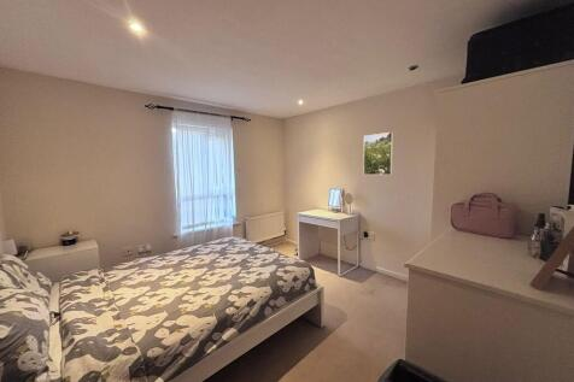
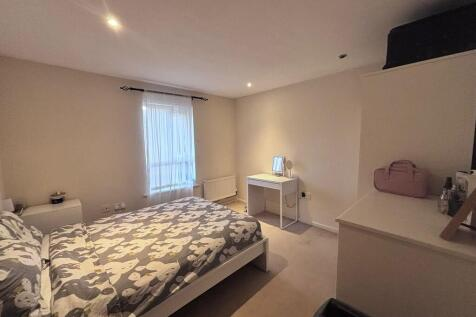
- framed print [362,131,394,176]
